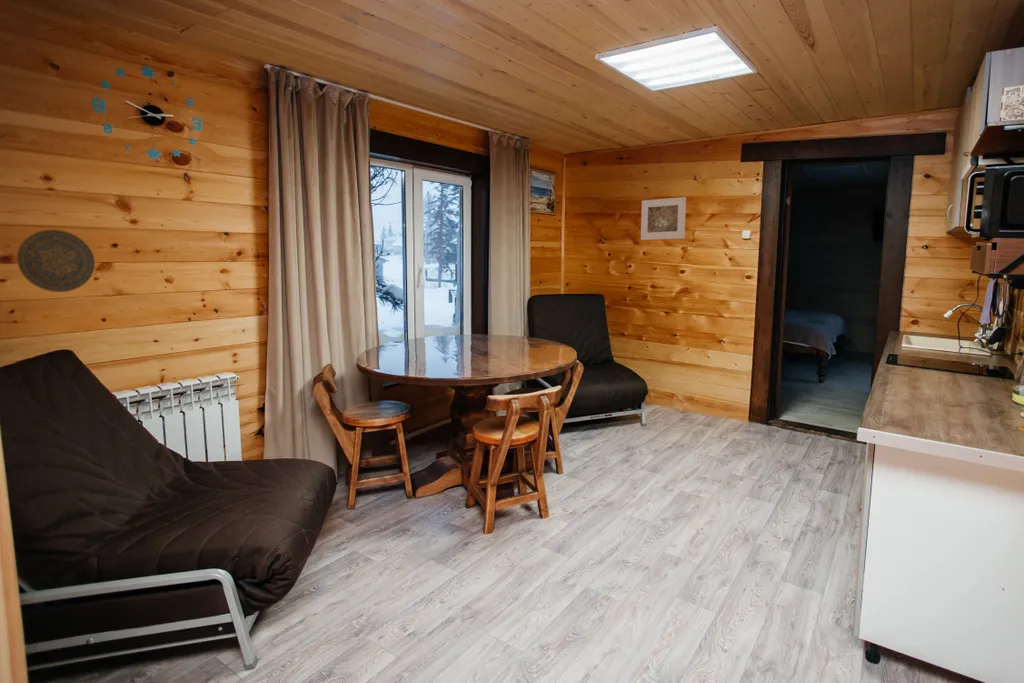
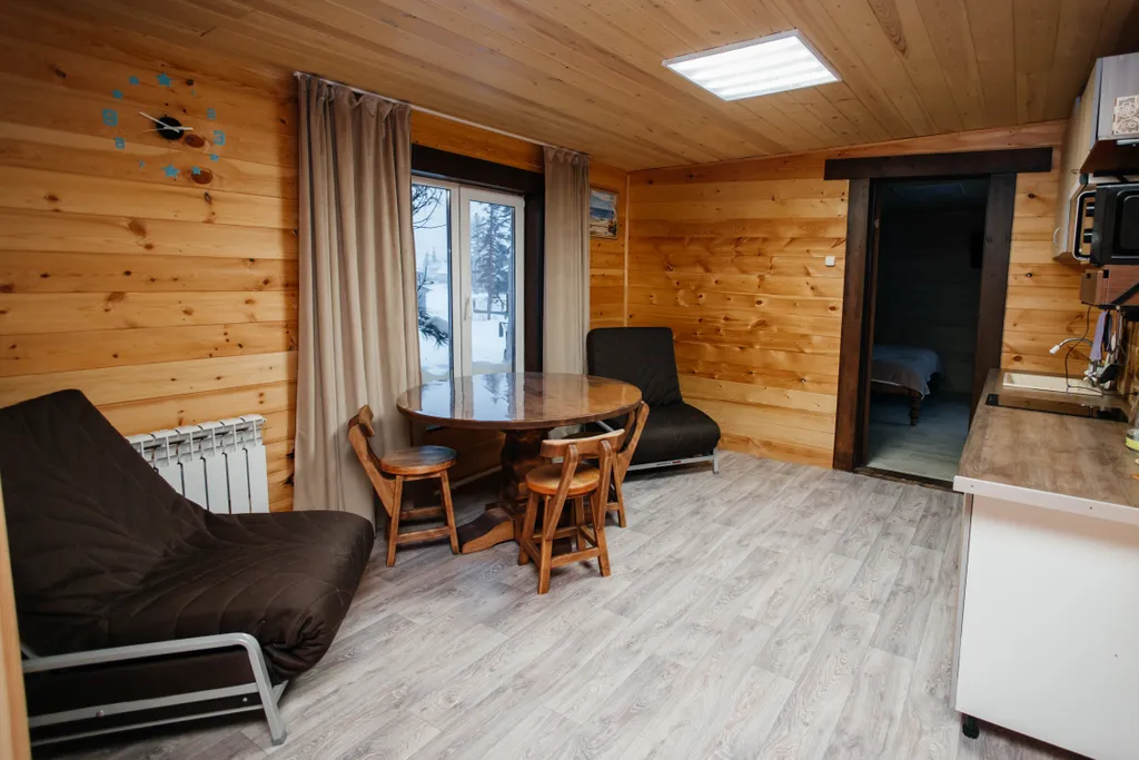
- decorative plate [16,228,96,293]
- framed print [640,196,687,241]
